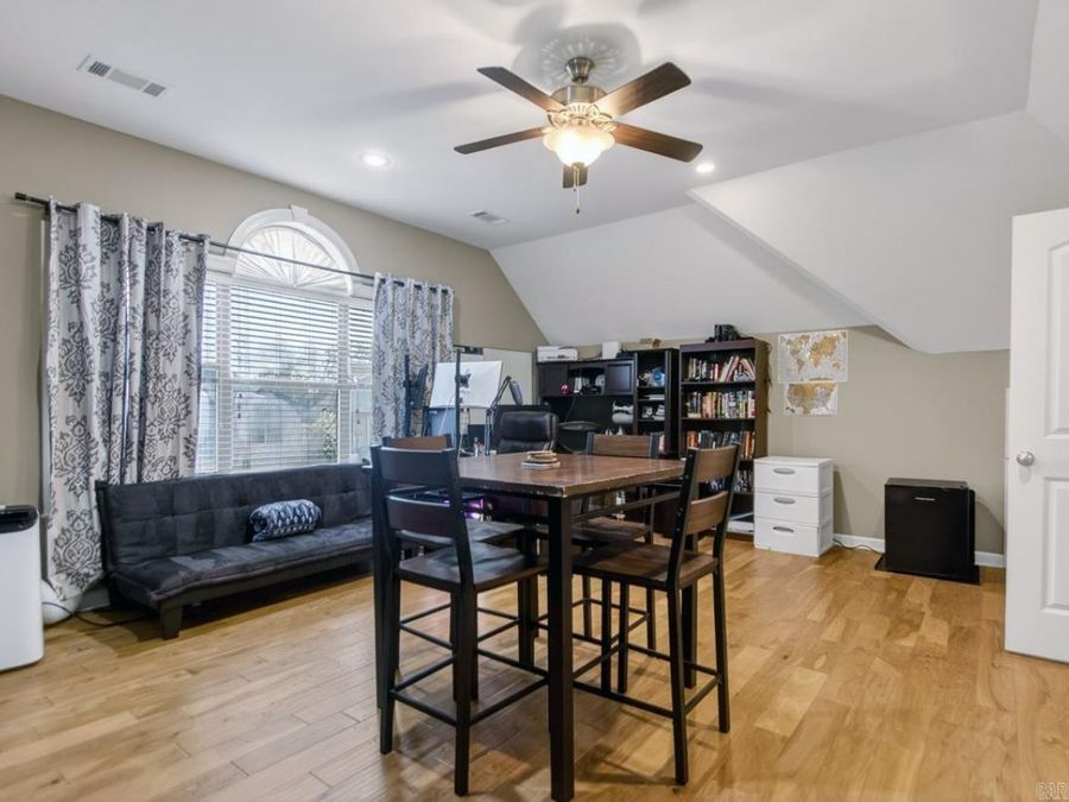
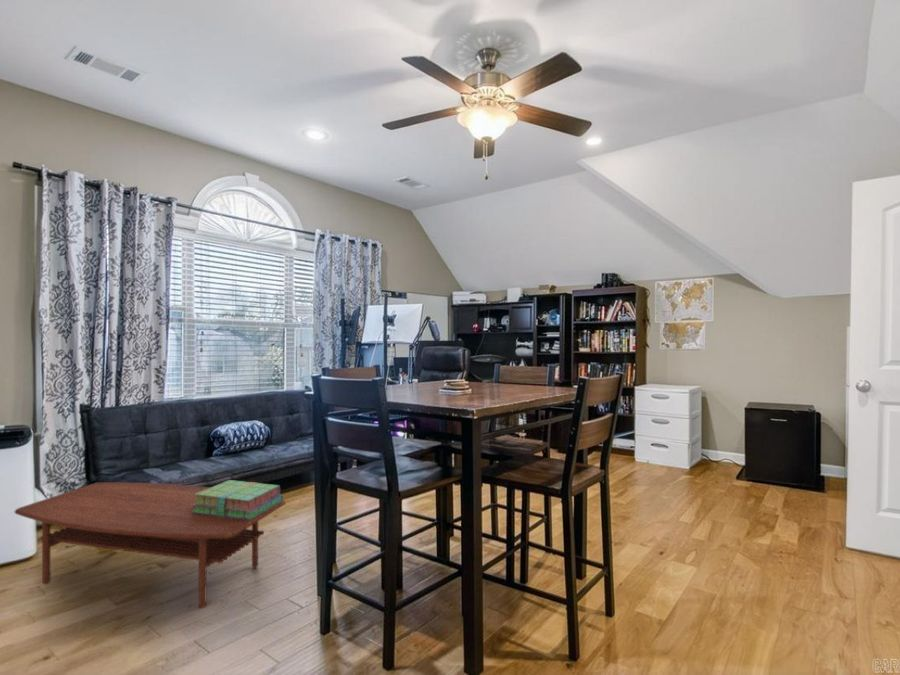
+ stack of books [192,479,284,520]
+ coffee table [14,481,286,609]
